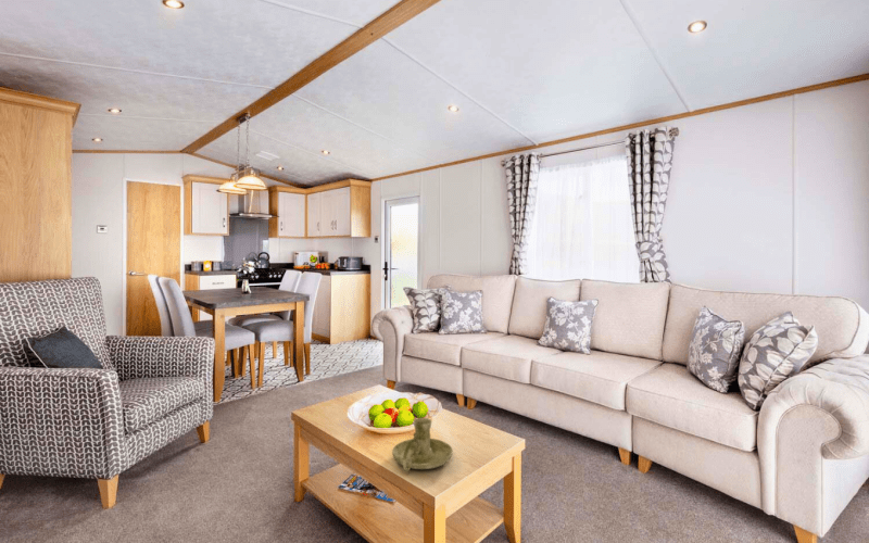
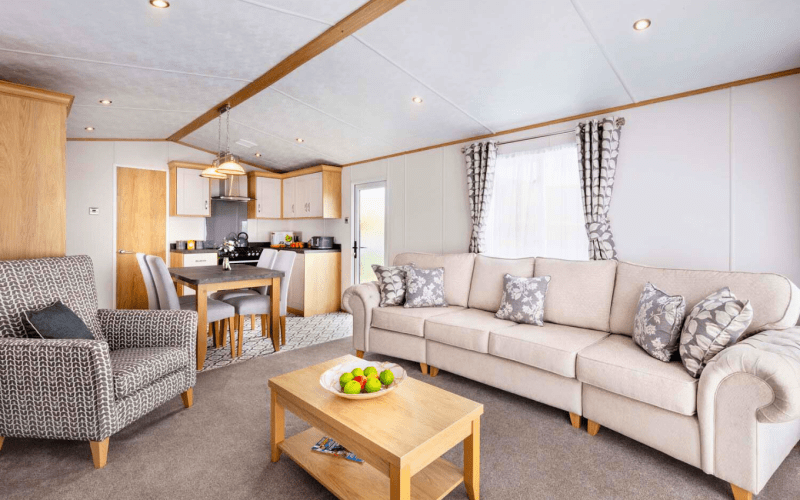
- candle holder [391,417,454,472]
